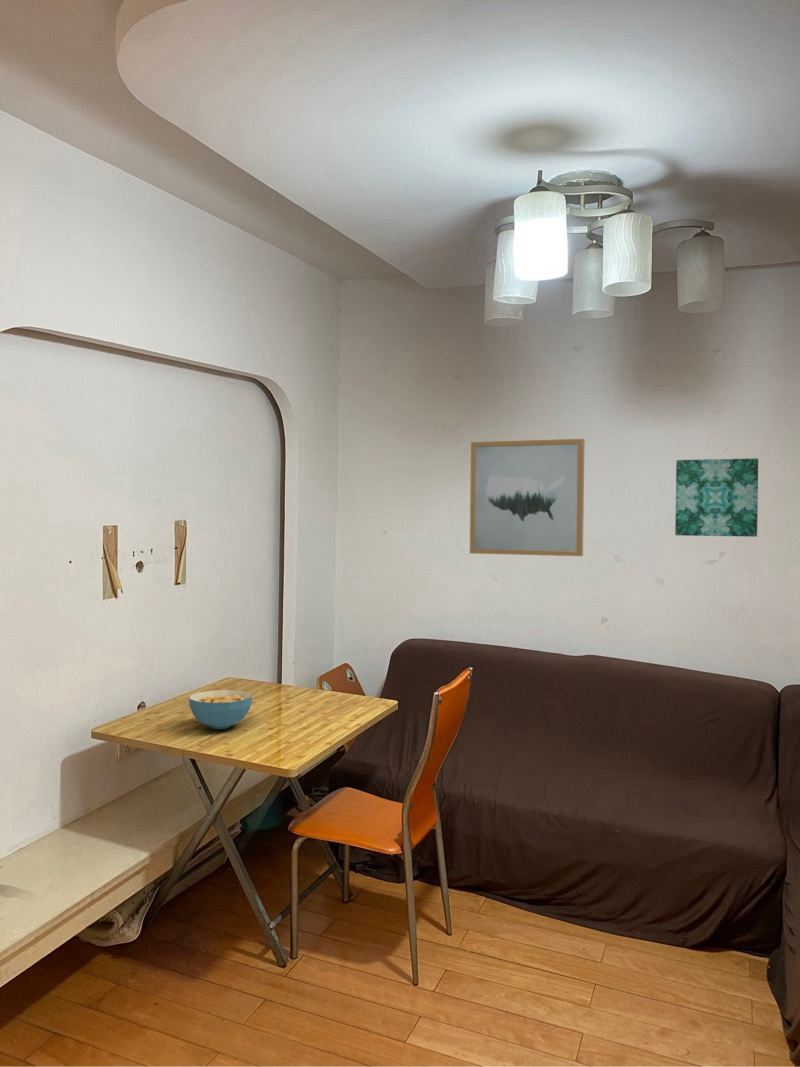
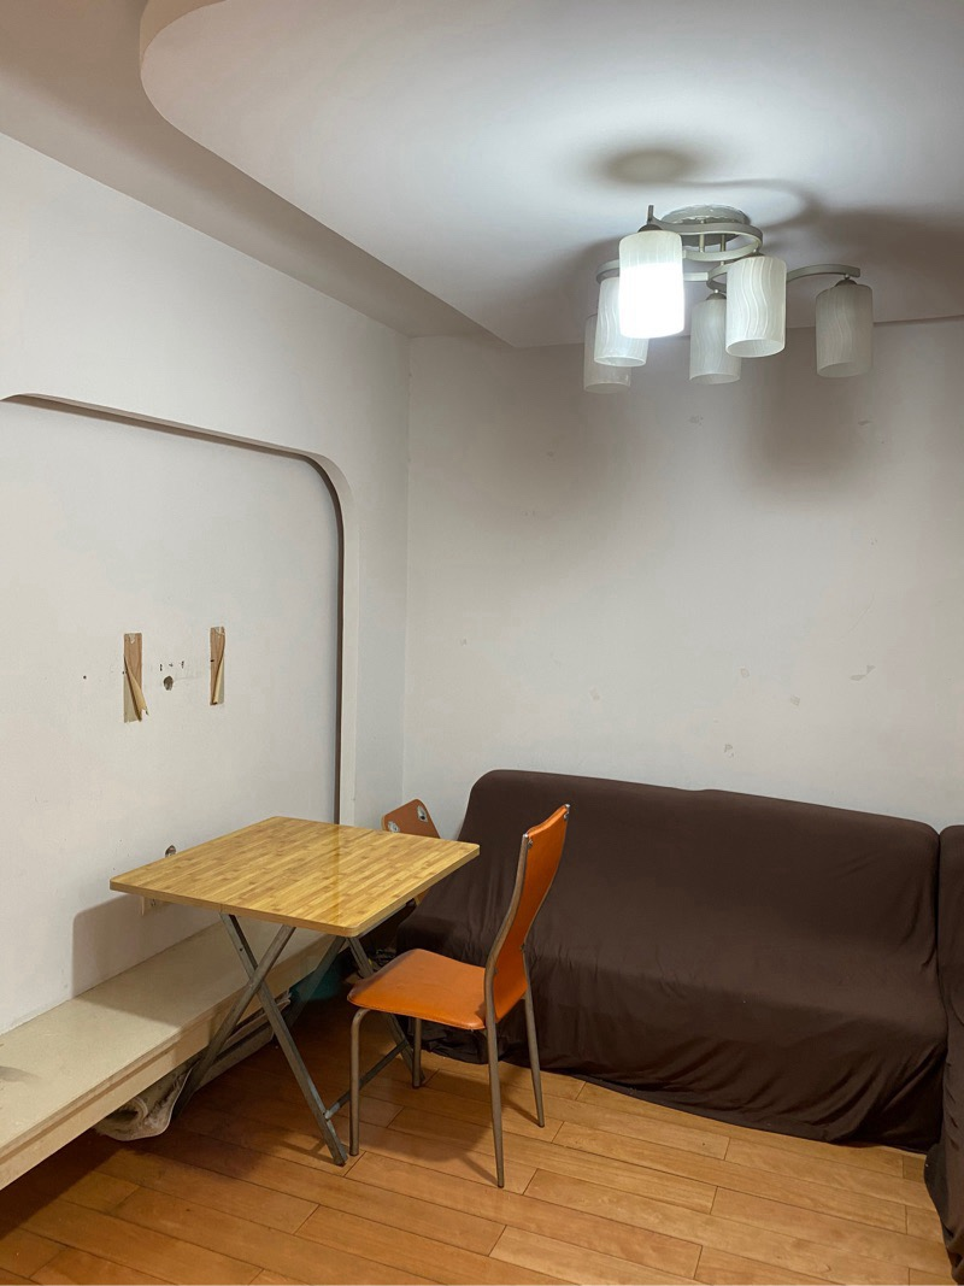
- cereal bowl [188,689,253,730]
- wall art [674,457,759,538]
- wall art [469,438,586,557]
